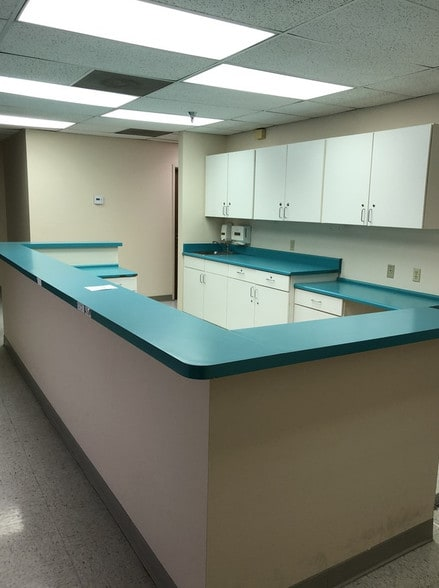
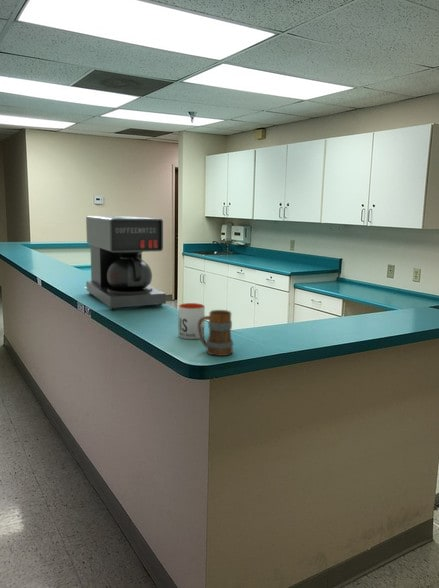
+ mug [178,302,206,340]
+ mug [197,309,234,357]
+ coffee maker [85,215,167,311]
